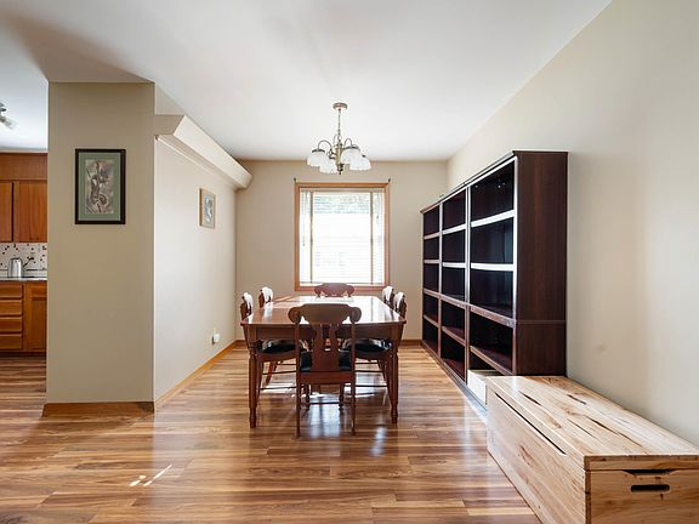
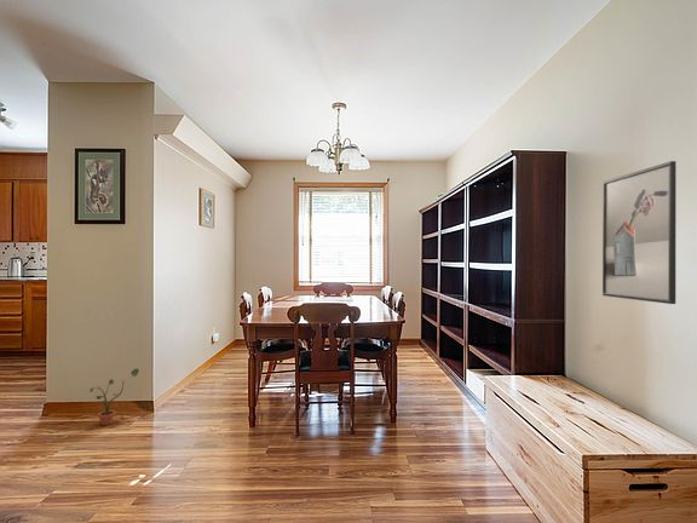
+ potted plant [88,367,140,426]
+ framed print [601,160,678,305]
